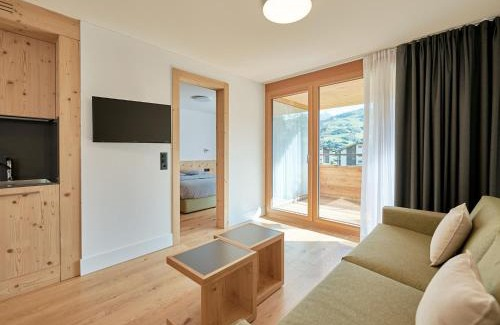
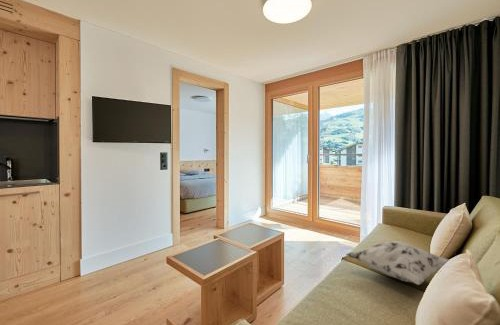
+ decorative pillow [344,240,449,286]
